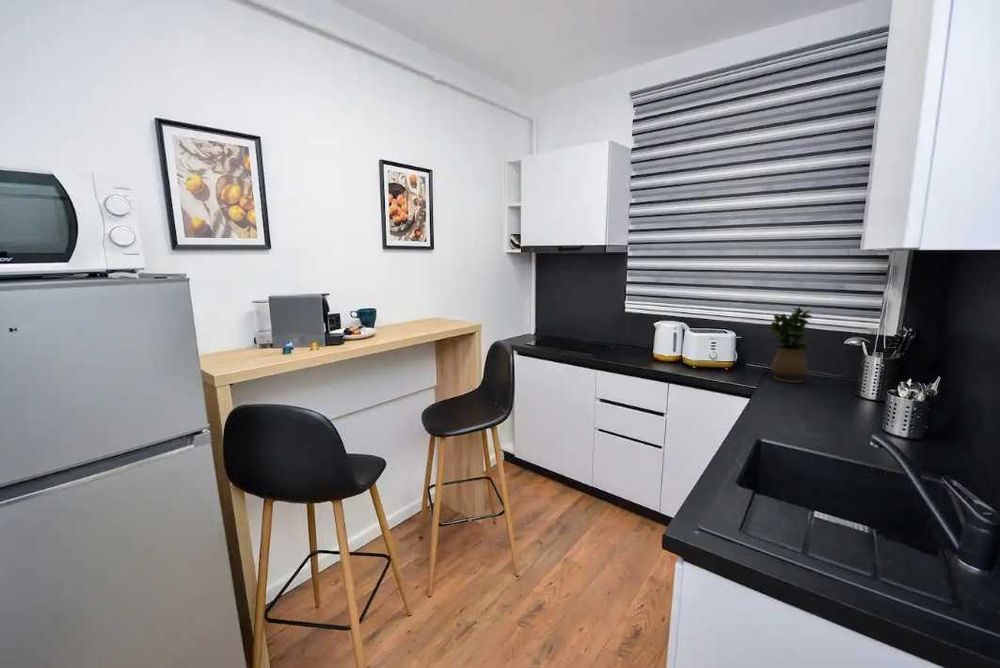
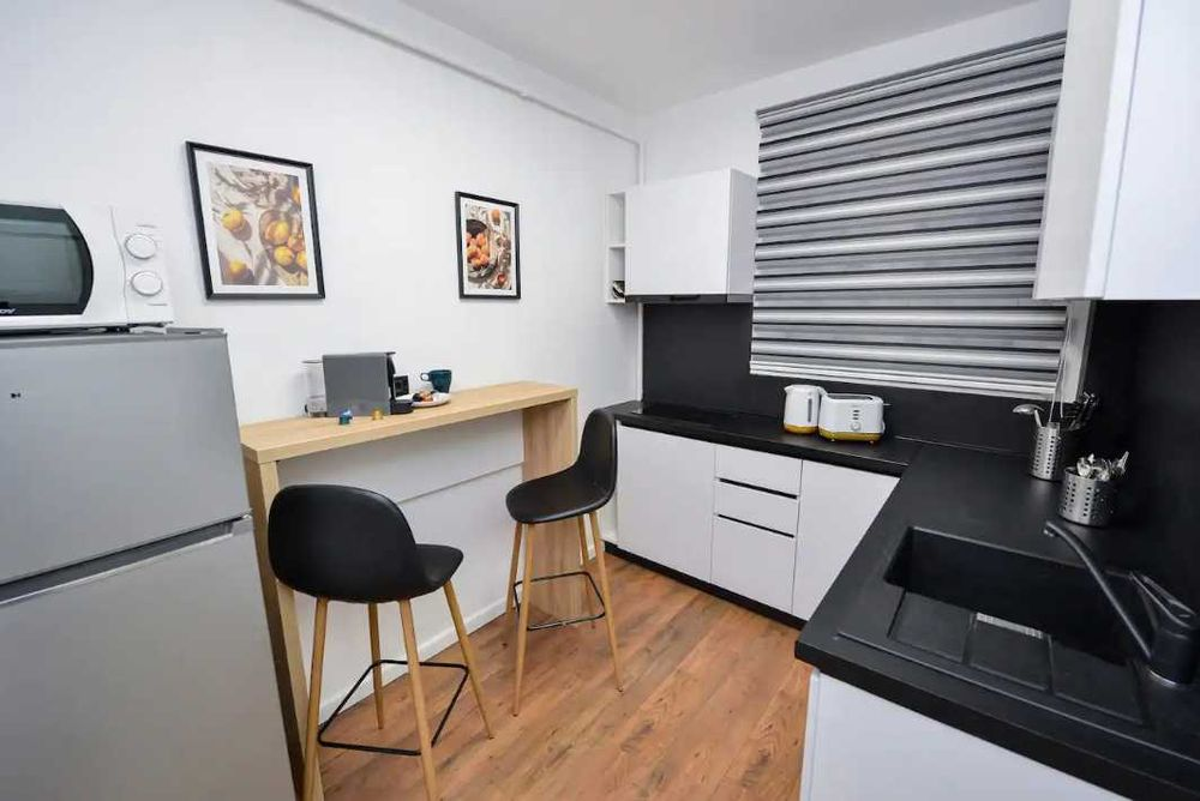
- potted plant [767,306,814,384]
